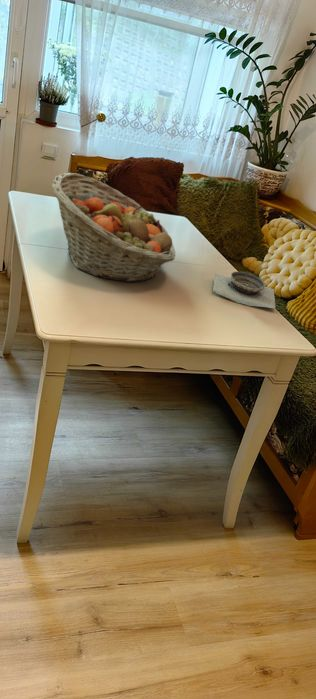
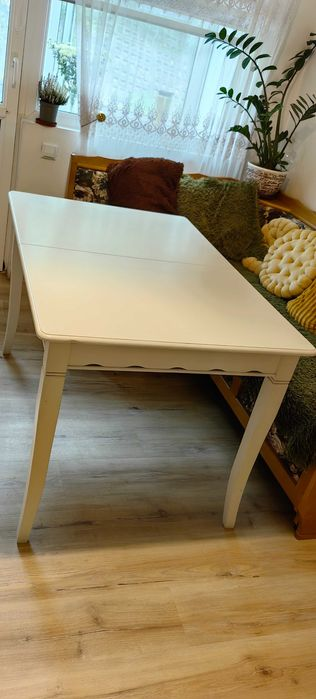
- bowl [212,270,276,309]
- fruit basket [51,172,176,283]
